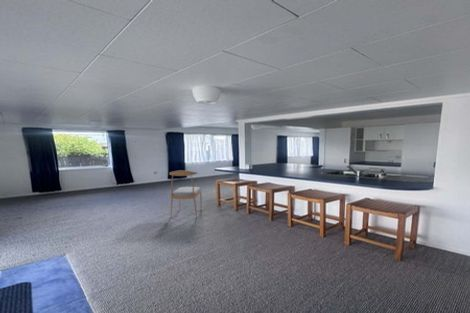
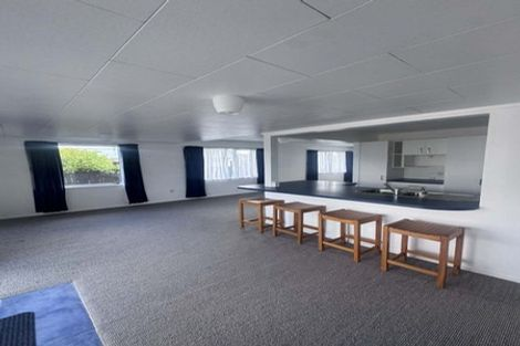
- dining chair [168,169,203,219]
